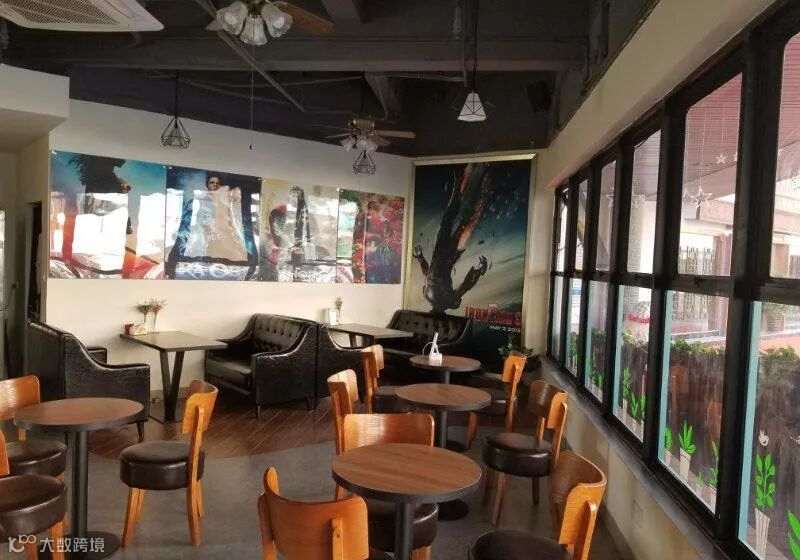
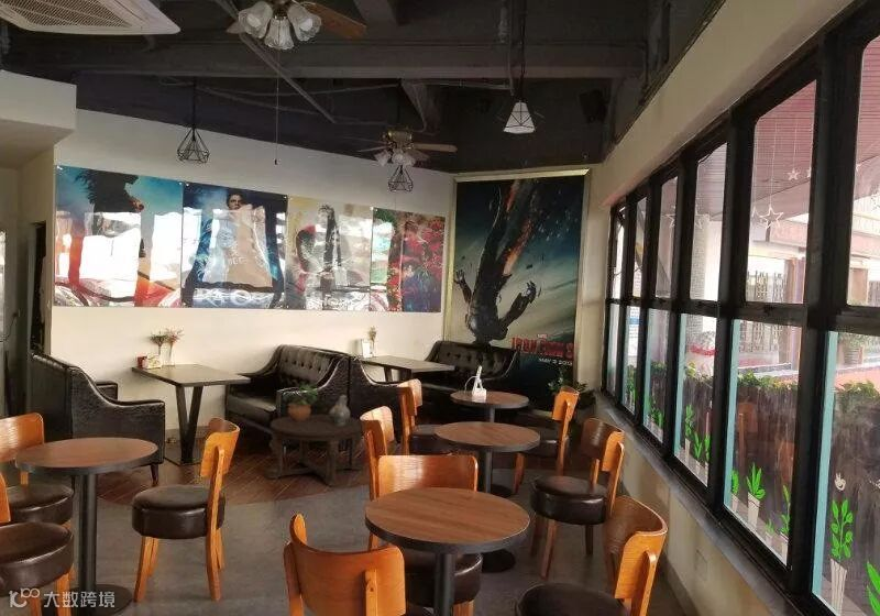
+ ceramic jug [328,394,351,426]
+ potted plant [283,381,320,421]
+ coffee table [265,414,364,487]
